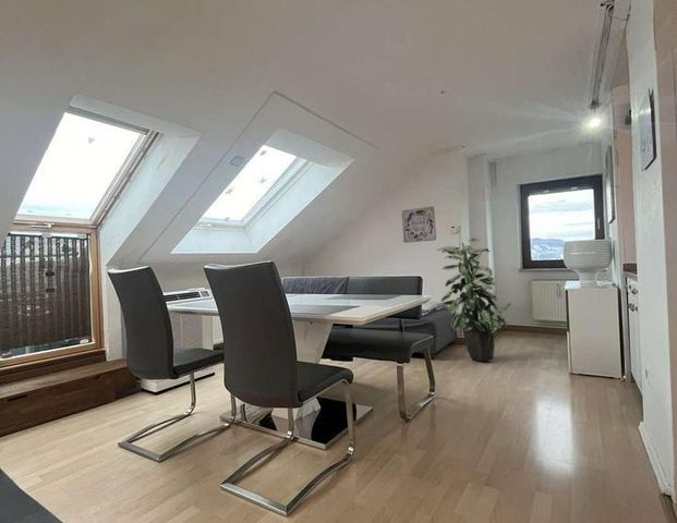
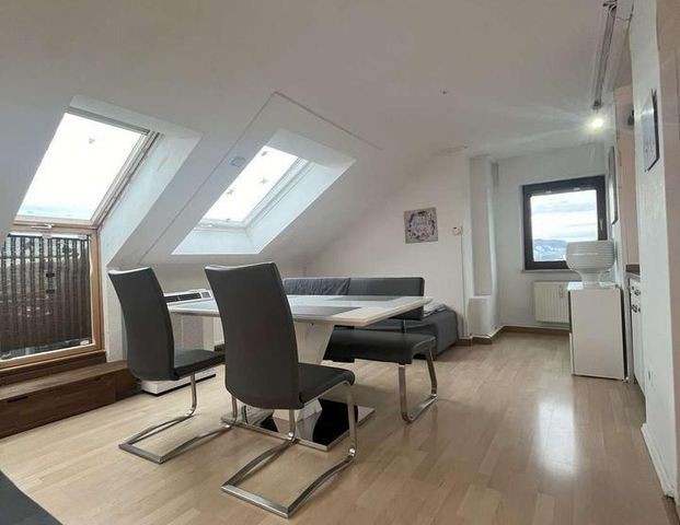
- indoor plant [436,238,512,362]
